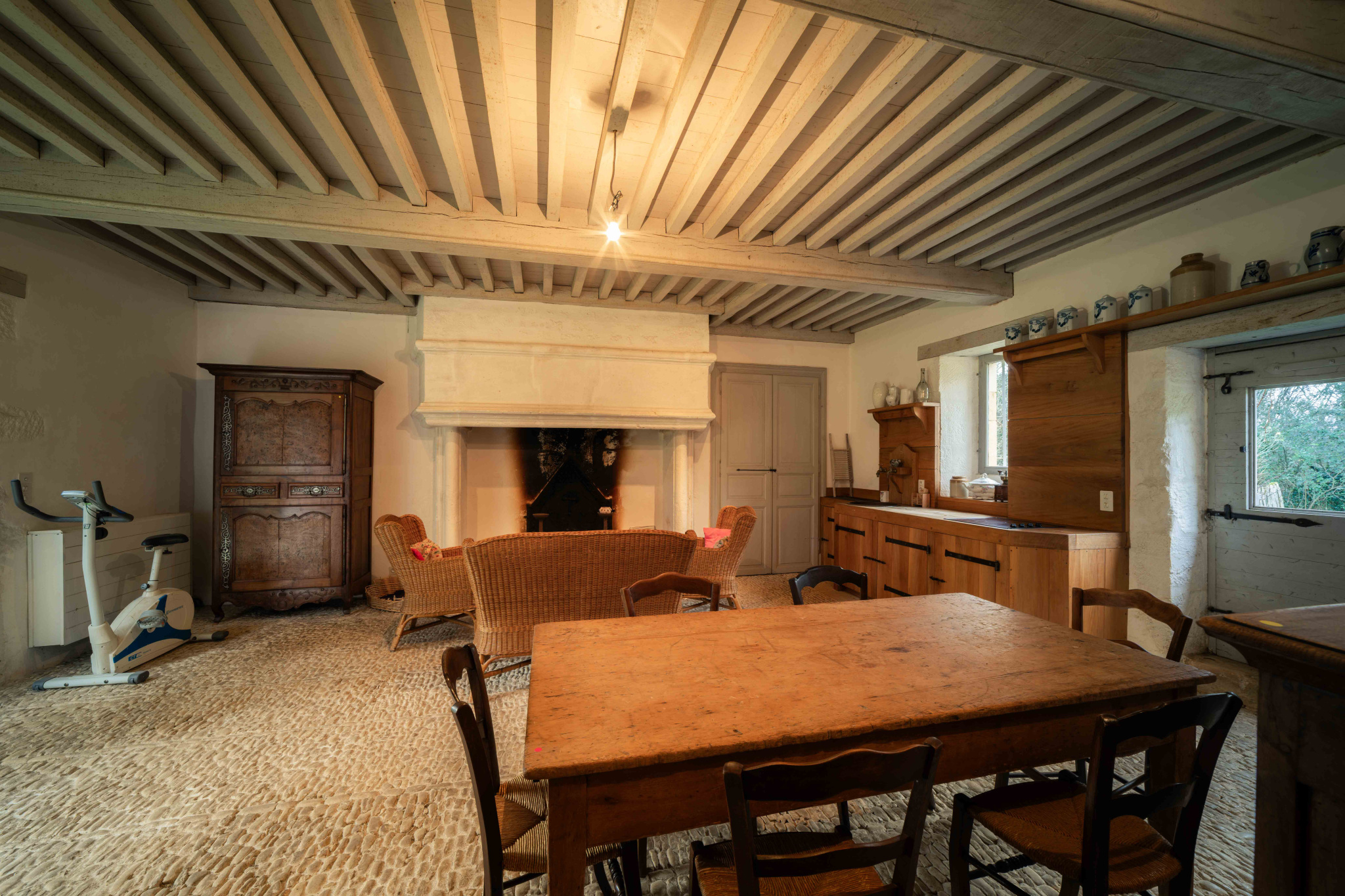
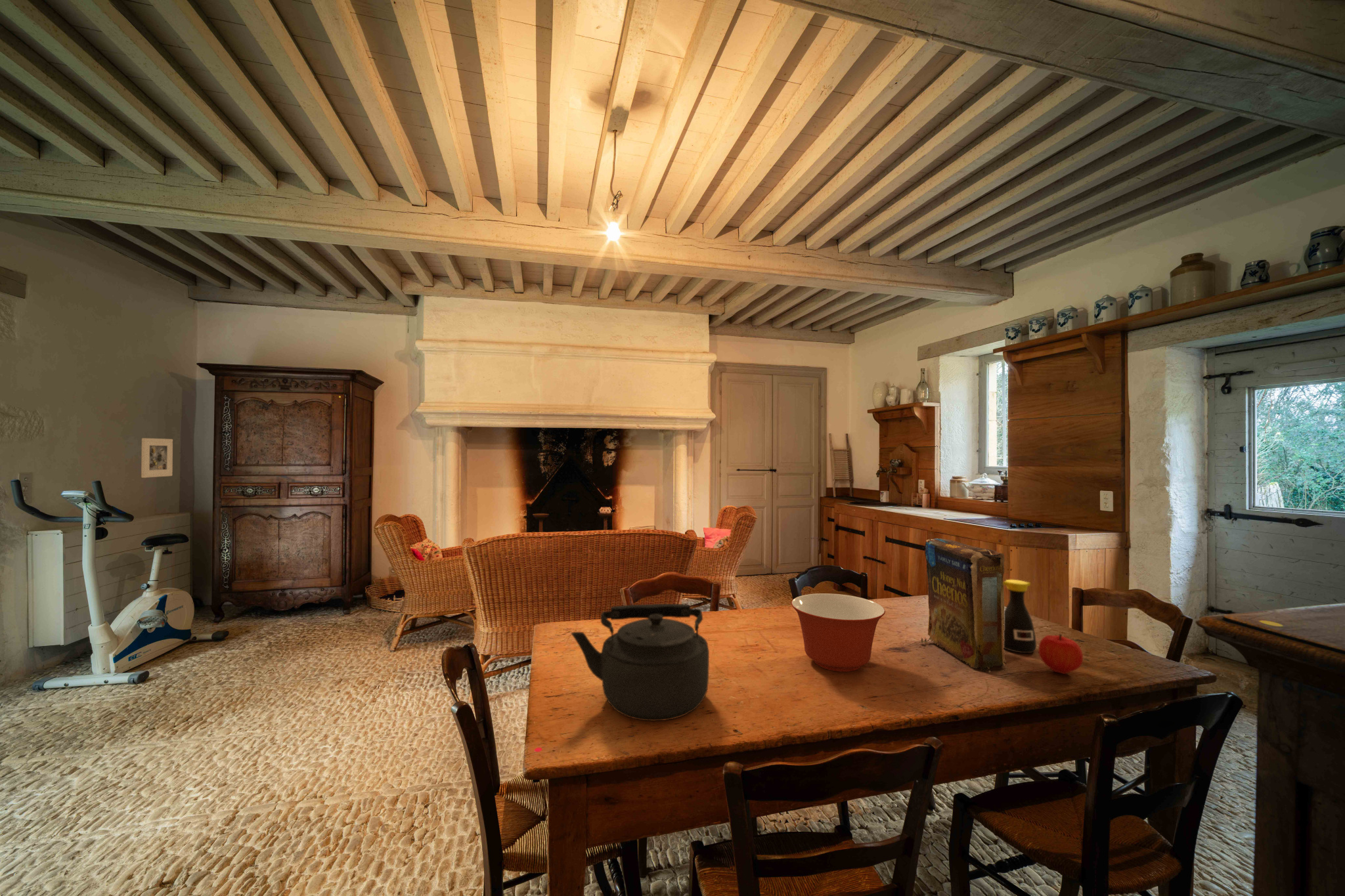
+ cereal box [914,538,1008,673]
+ mixing bowl [791,593,886,672]
+ bottle [1003,579,1037,654]
+ kettle [570,603,710,721]
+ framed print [141,437,173,479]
+ fruit [1038,633,1084,675]
